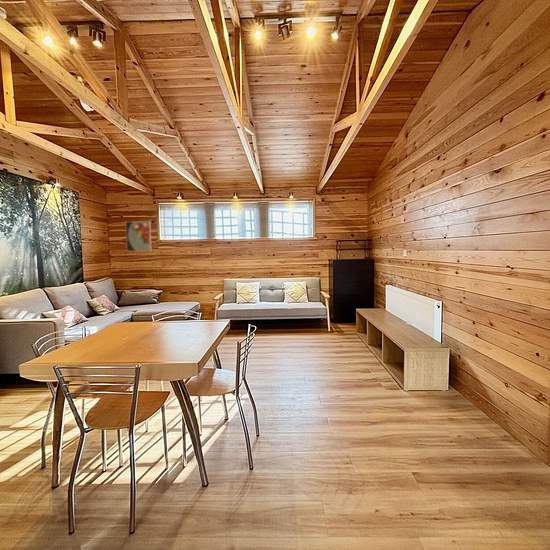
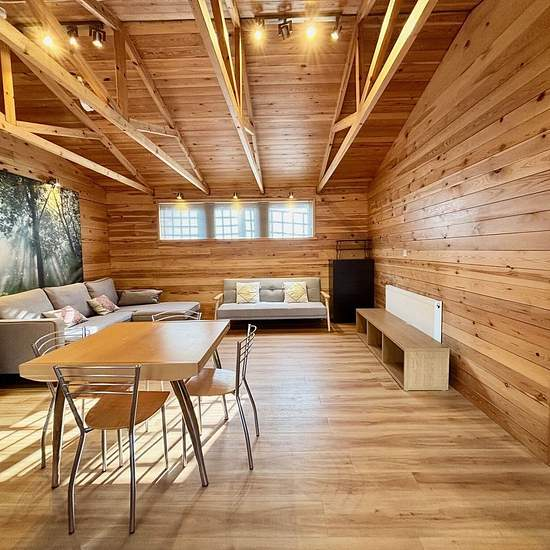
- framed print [125,220,152,252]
